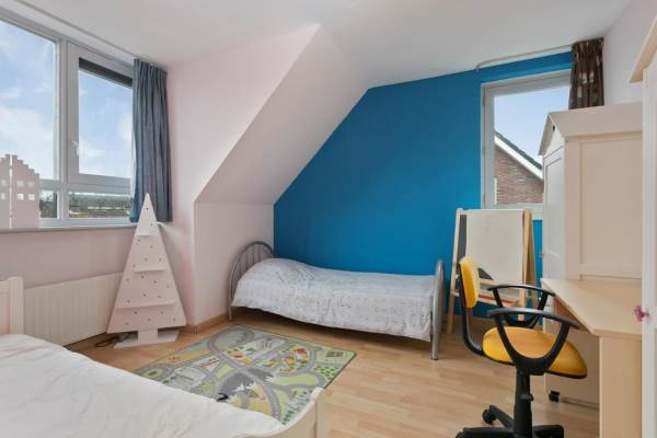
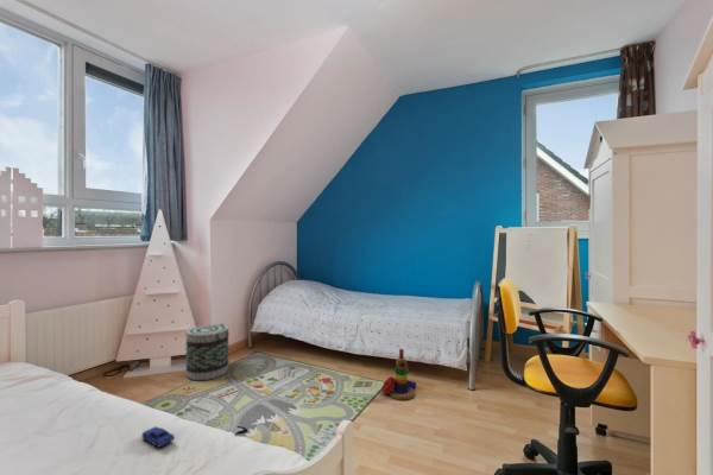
+ basket [185,322,231,381]
+ stacking toy [380,348,417,401]
+ toy car [140,425,176,449]
